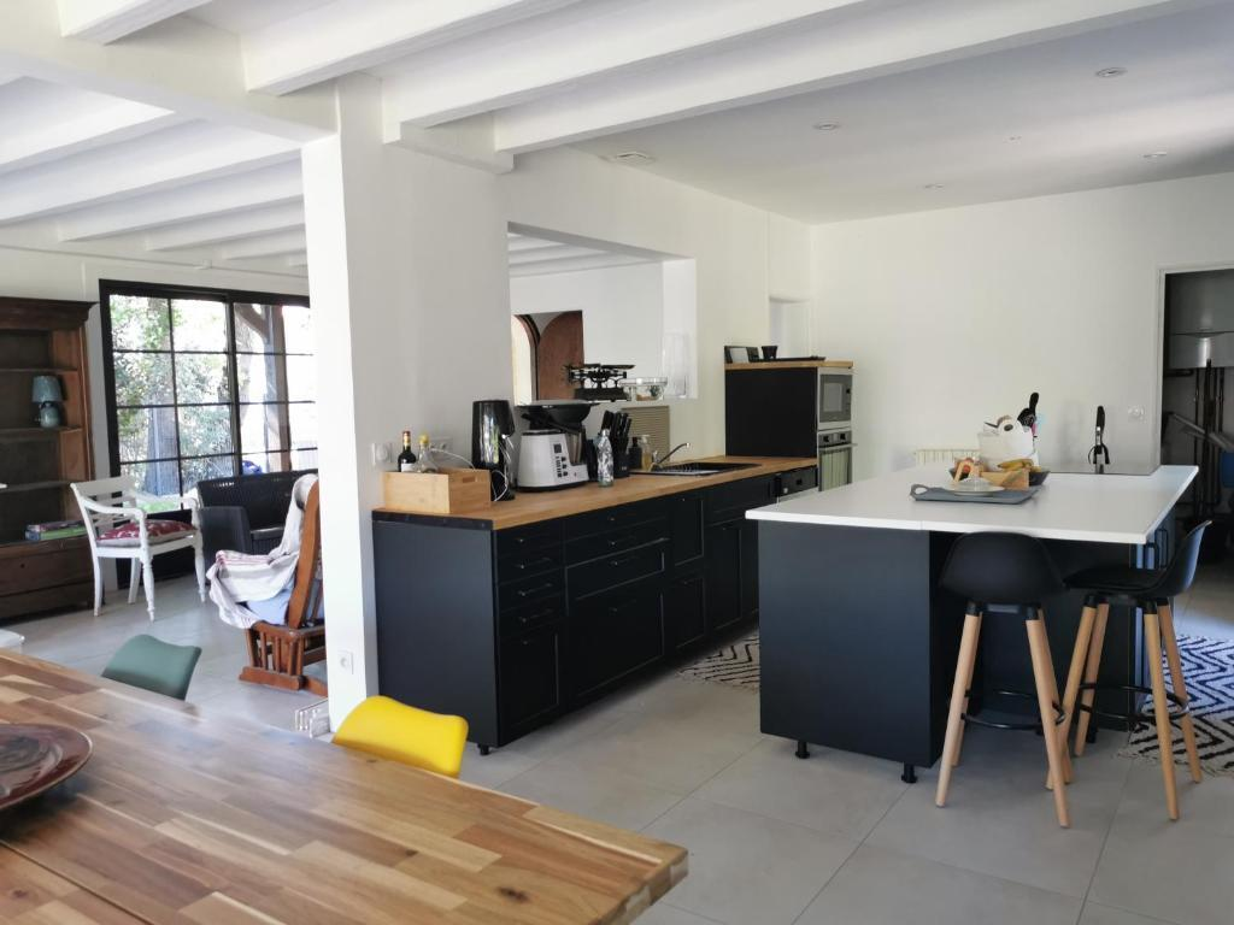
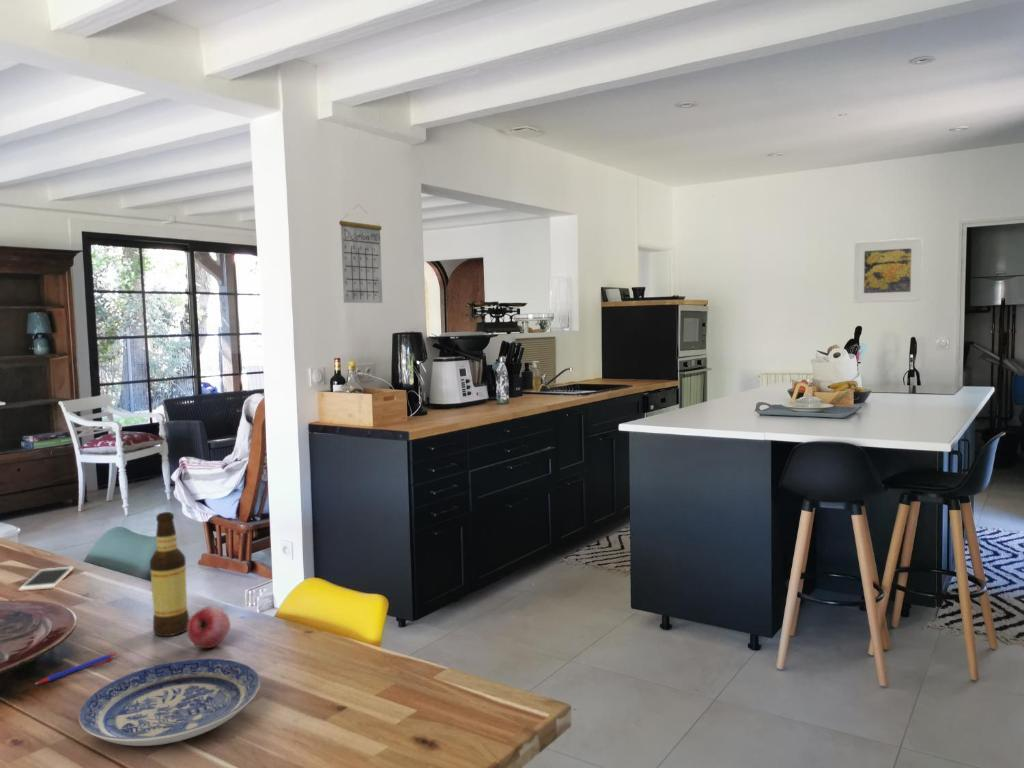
+ cell phone [17,566,75,592]
+ pen [35,652,118,685]
+ fruit [186,606,232,649]
+ plate [78,658,261,747]
+ calendar [338,203,383,304]
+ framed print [853,237,924,304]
+ bottle [149,511,190,638]
